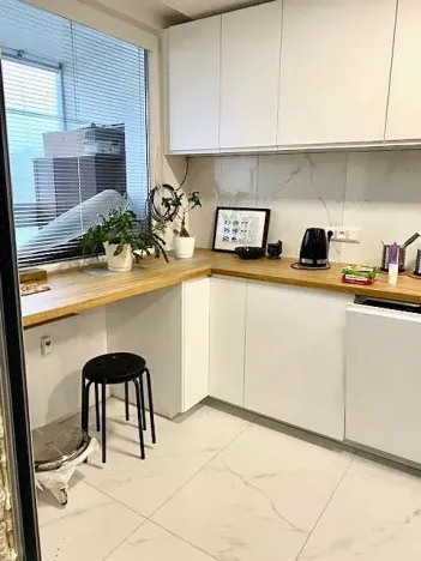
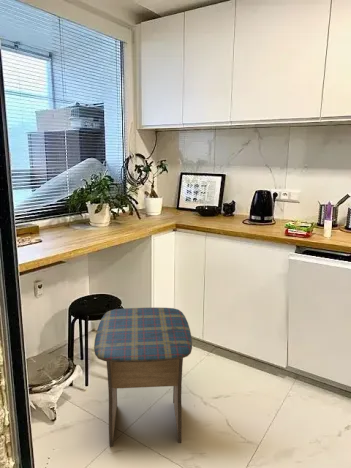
+ stool [93,307,193,448]
